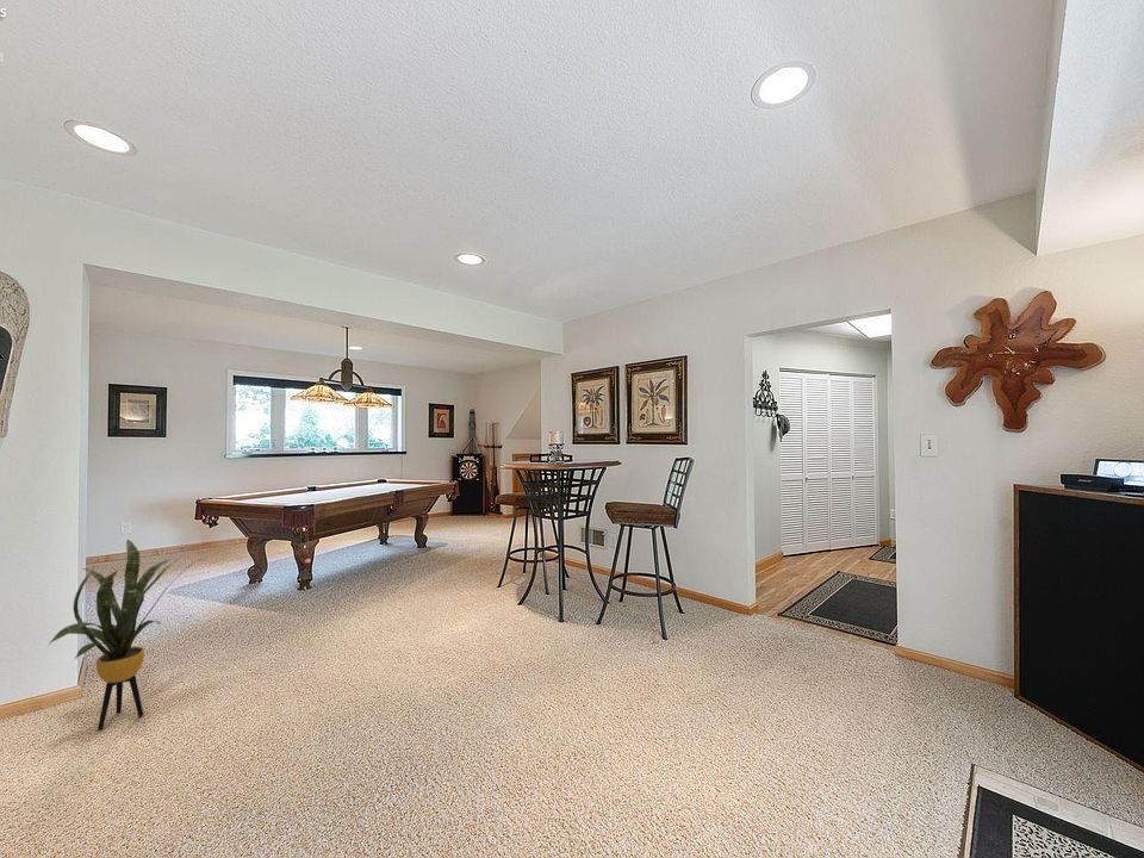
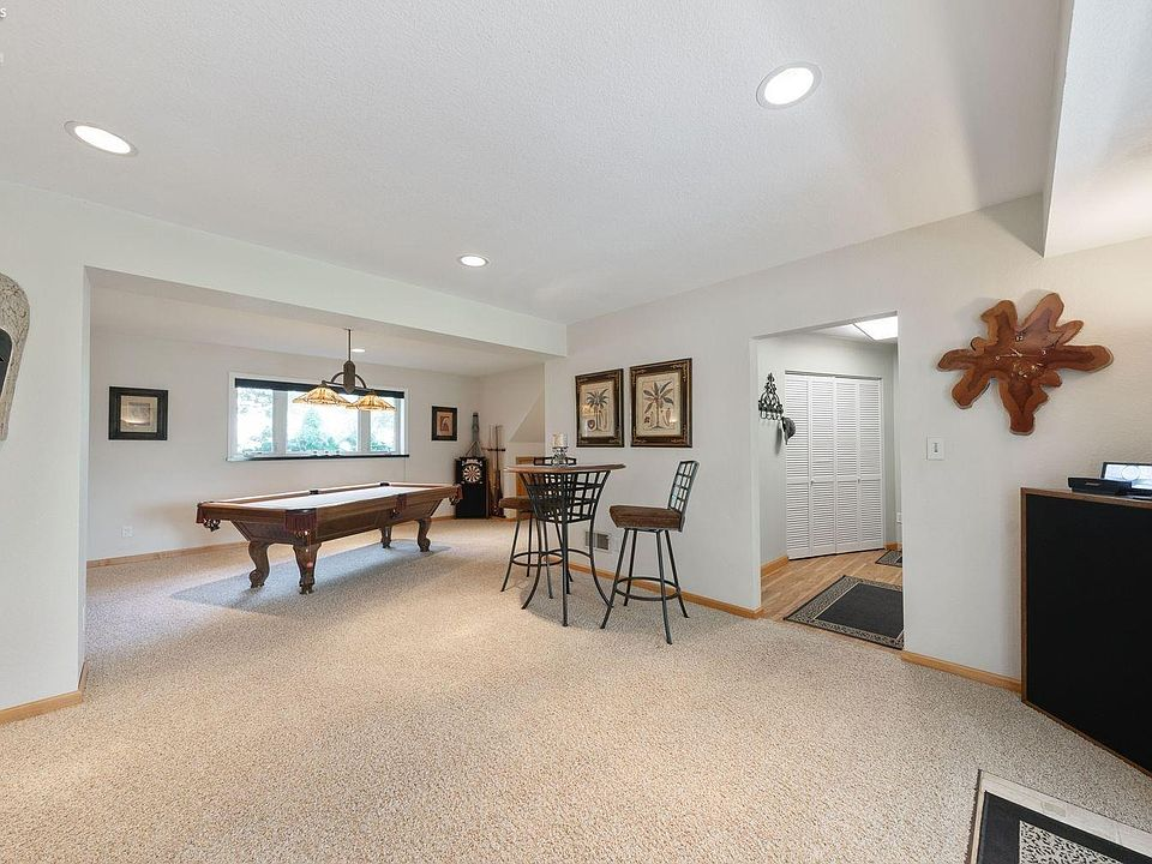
- house plant [48,539,204,730]
